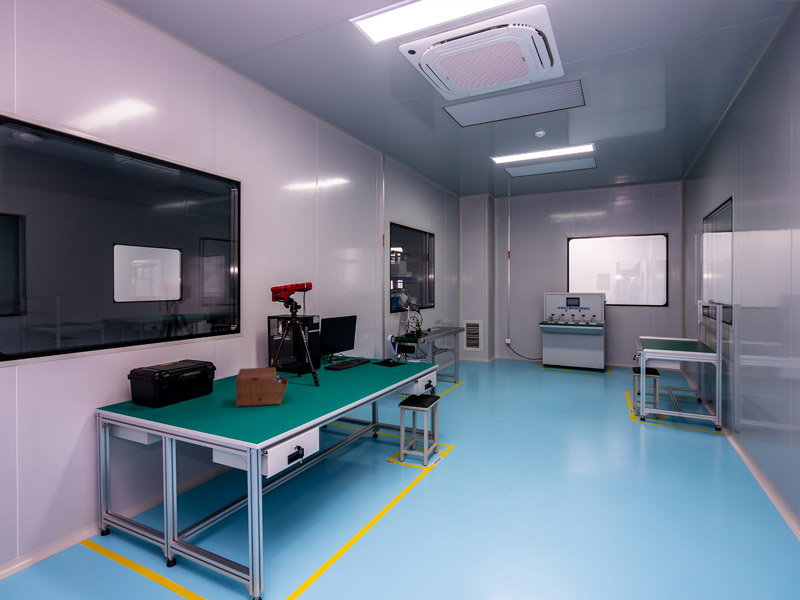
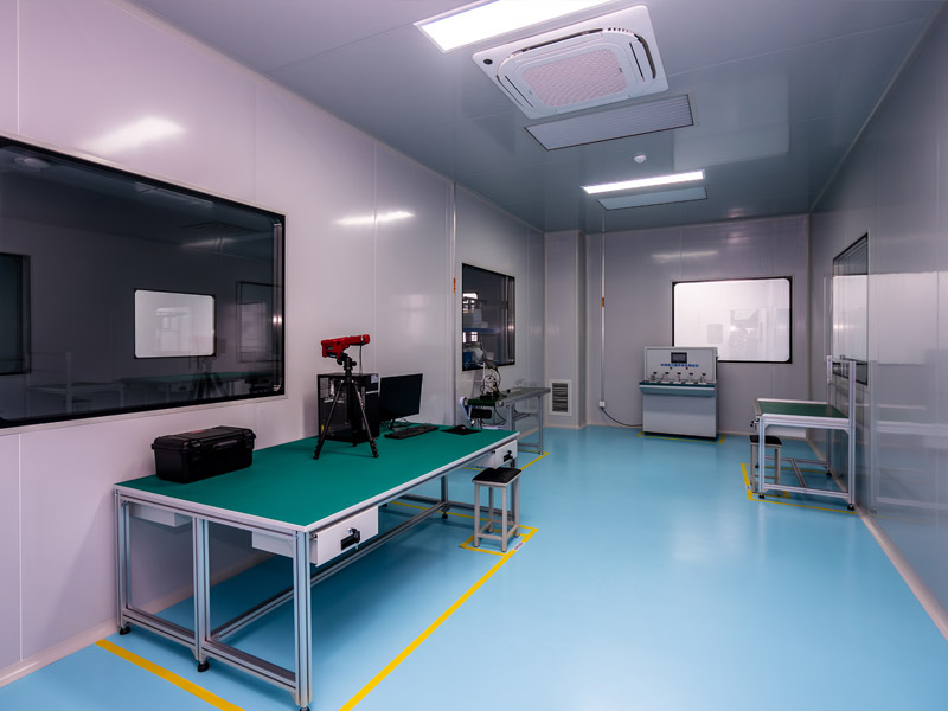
- sewing box [235,366,289,408]
